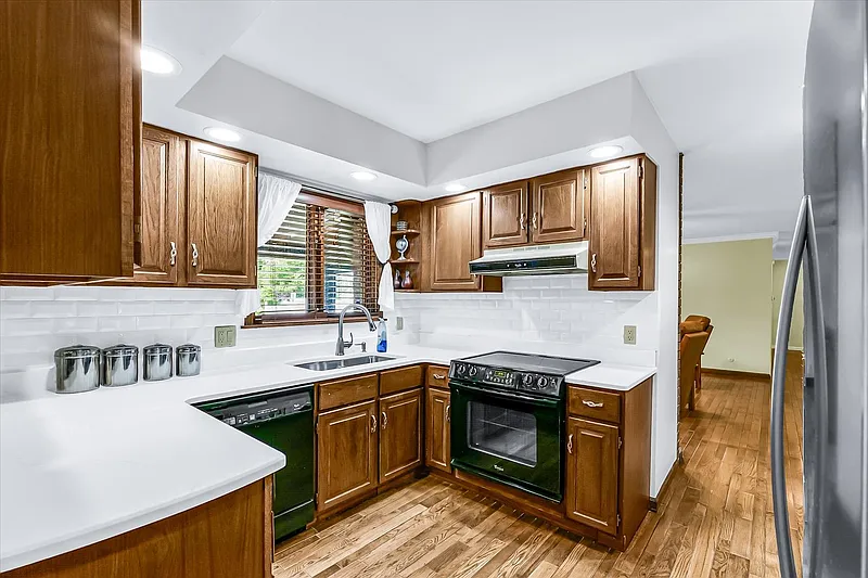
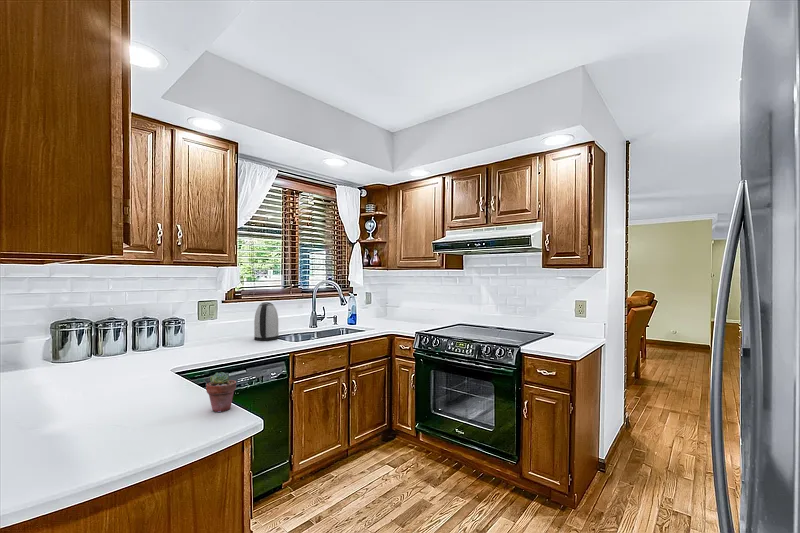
+ kettle [253,301,280,342]
+ potted succulent [205,371,237,413]
